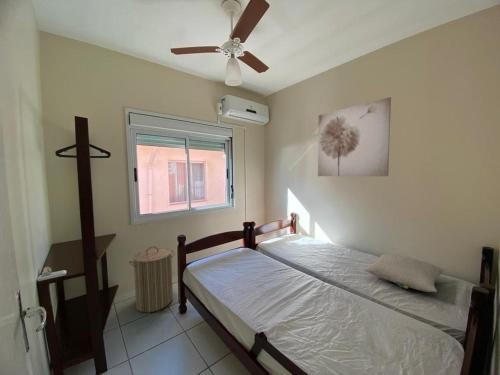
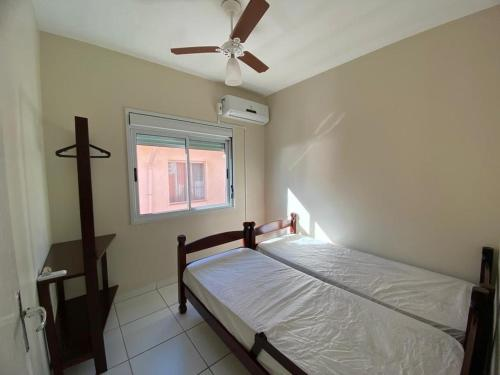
- wall art [317,96,392,177]
- laundry hamper [128,245,176,314]
- pillow [363,253,445,293]
